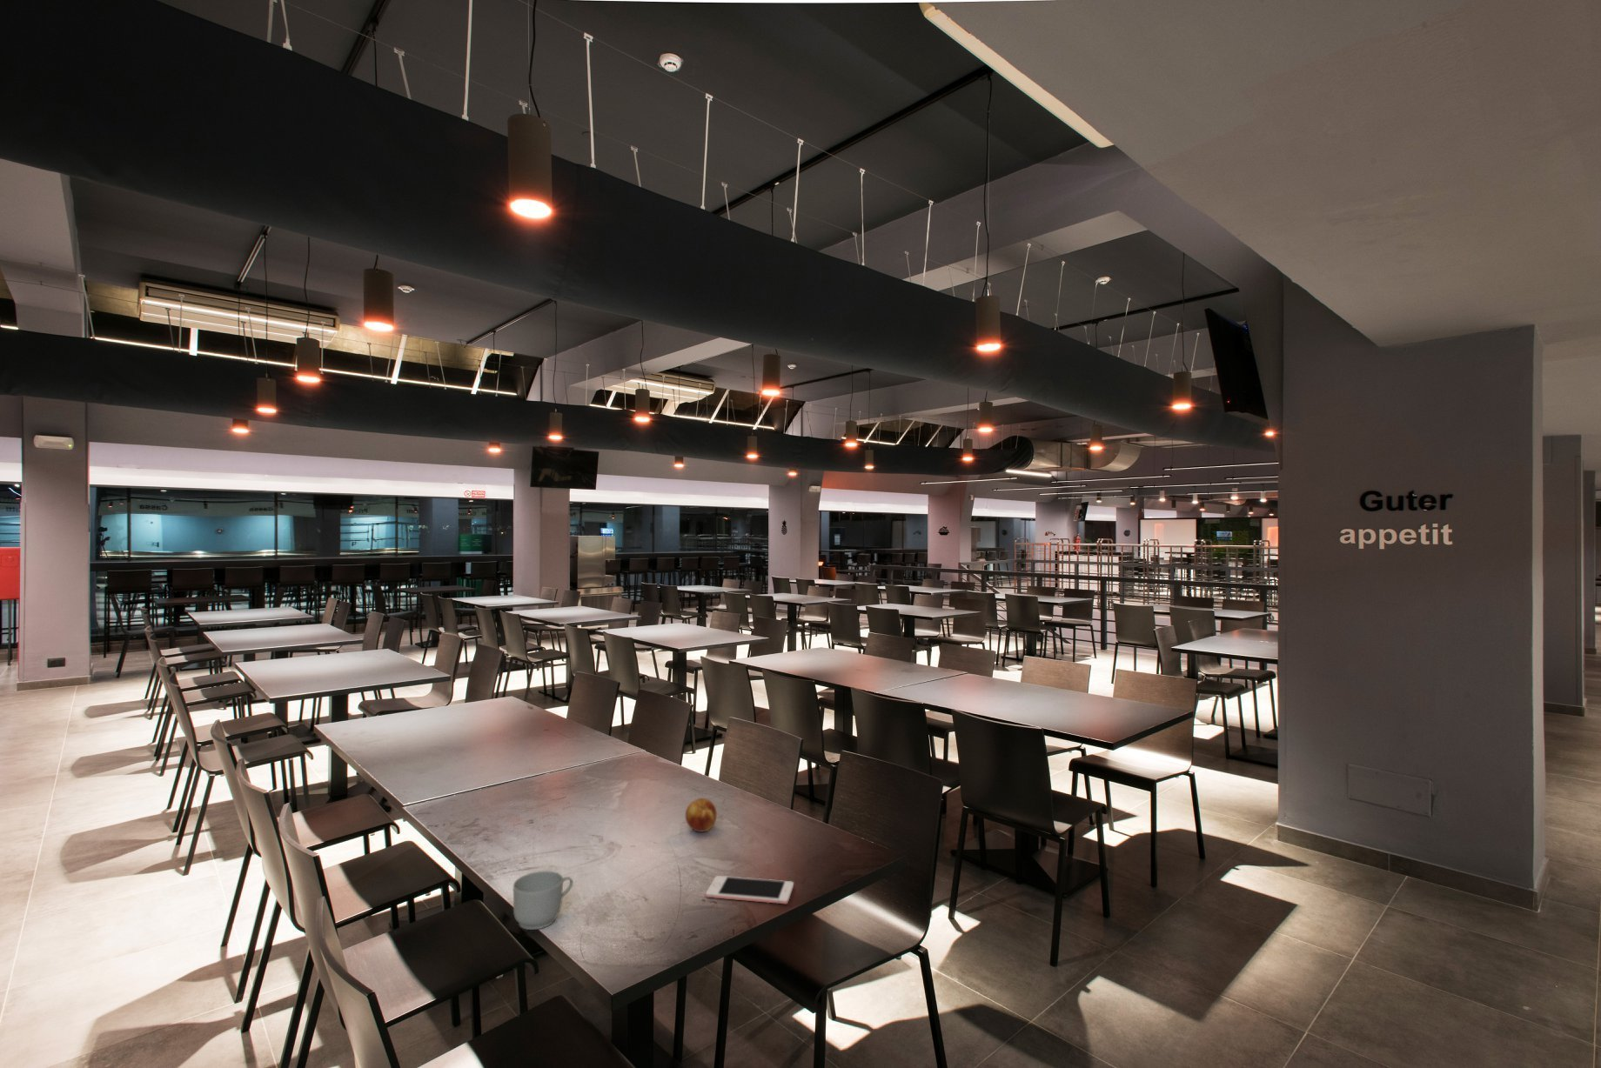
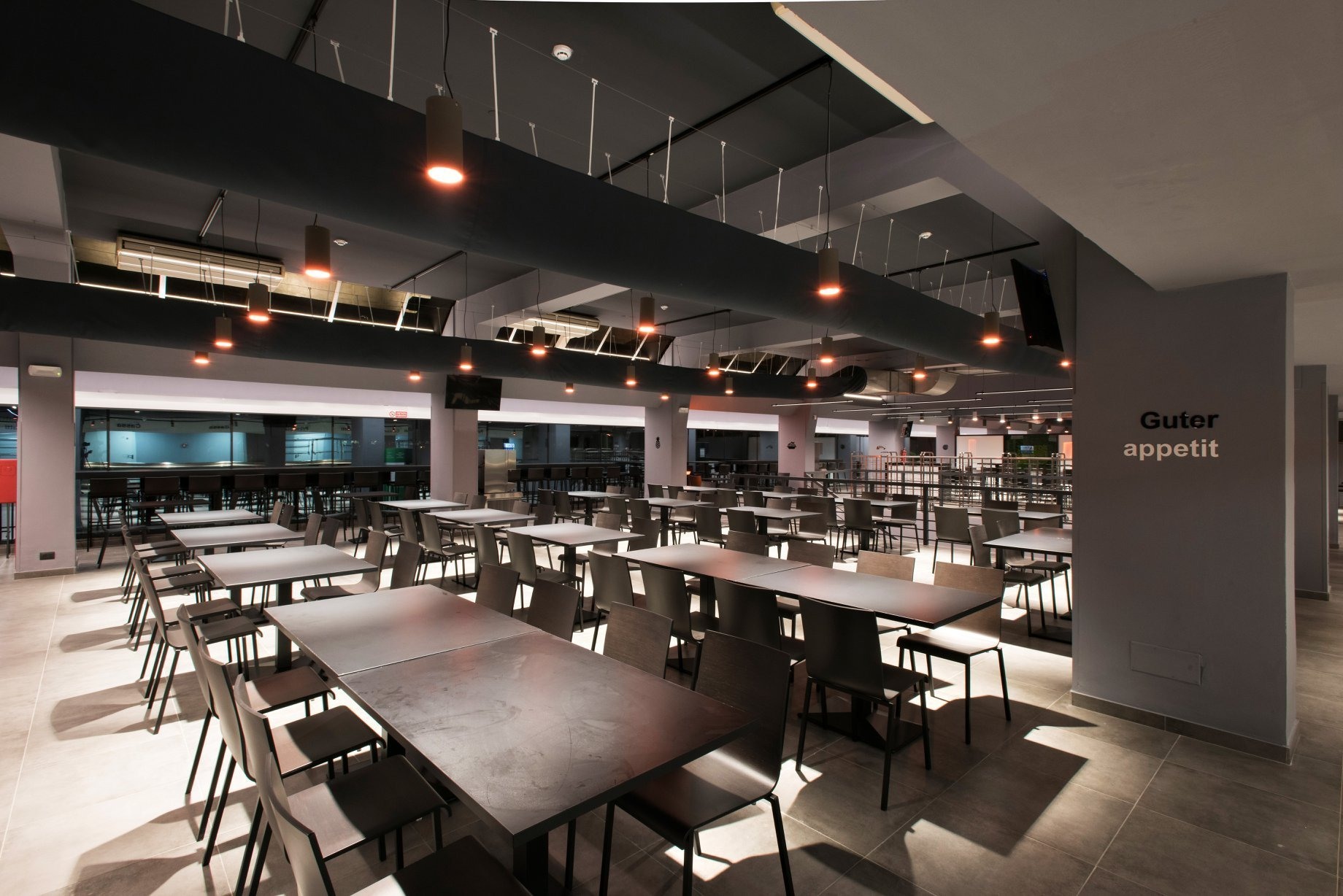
- fruit [684,797,718,832]
- cell phone [705,875,794,905]
- mug [513,870,575,931]
